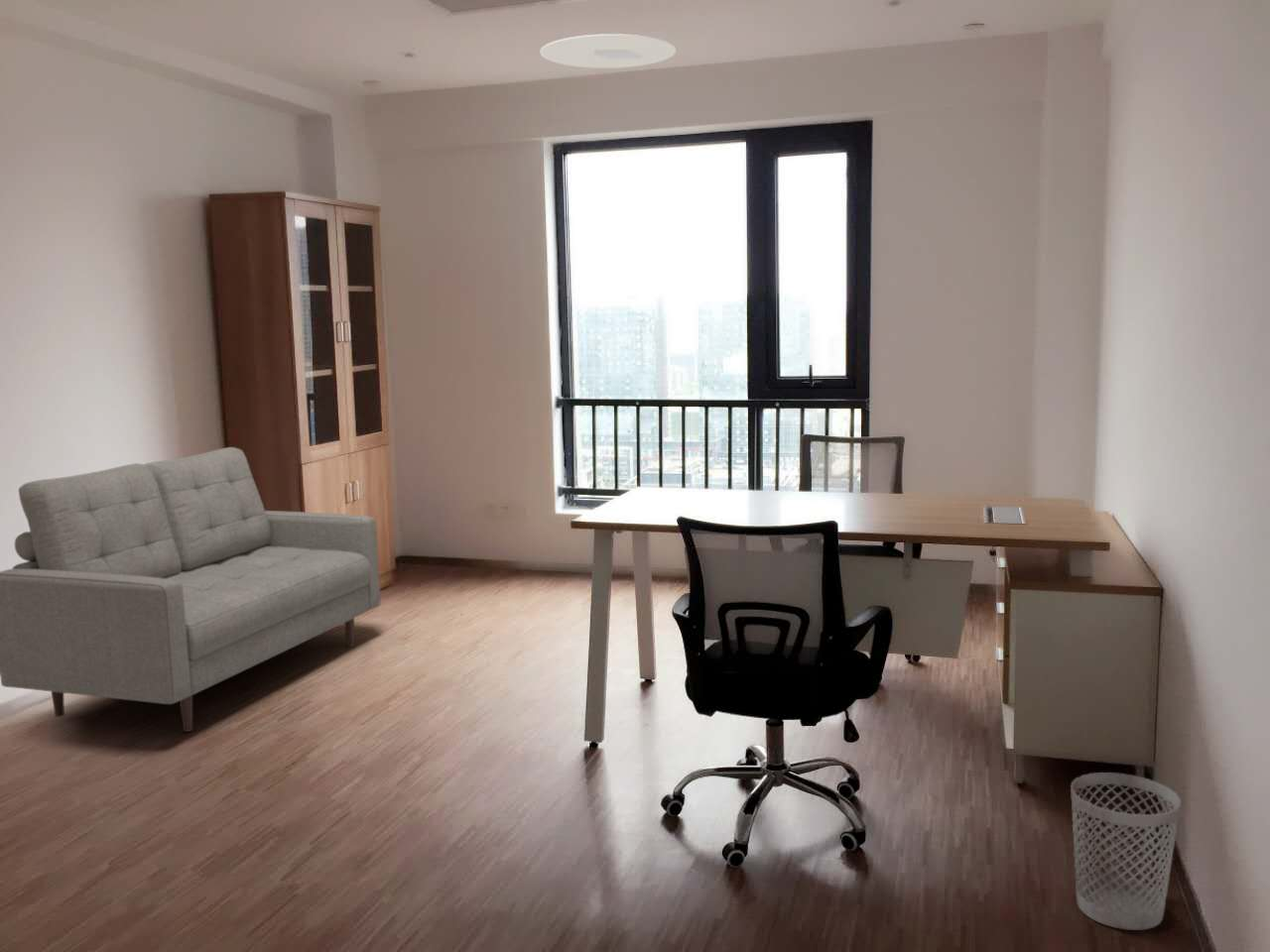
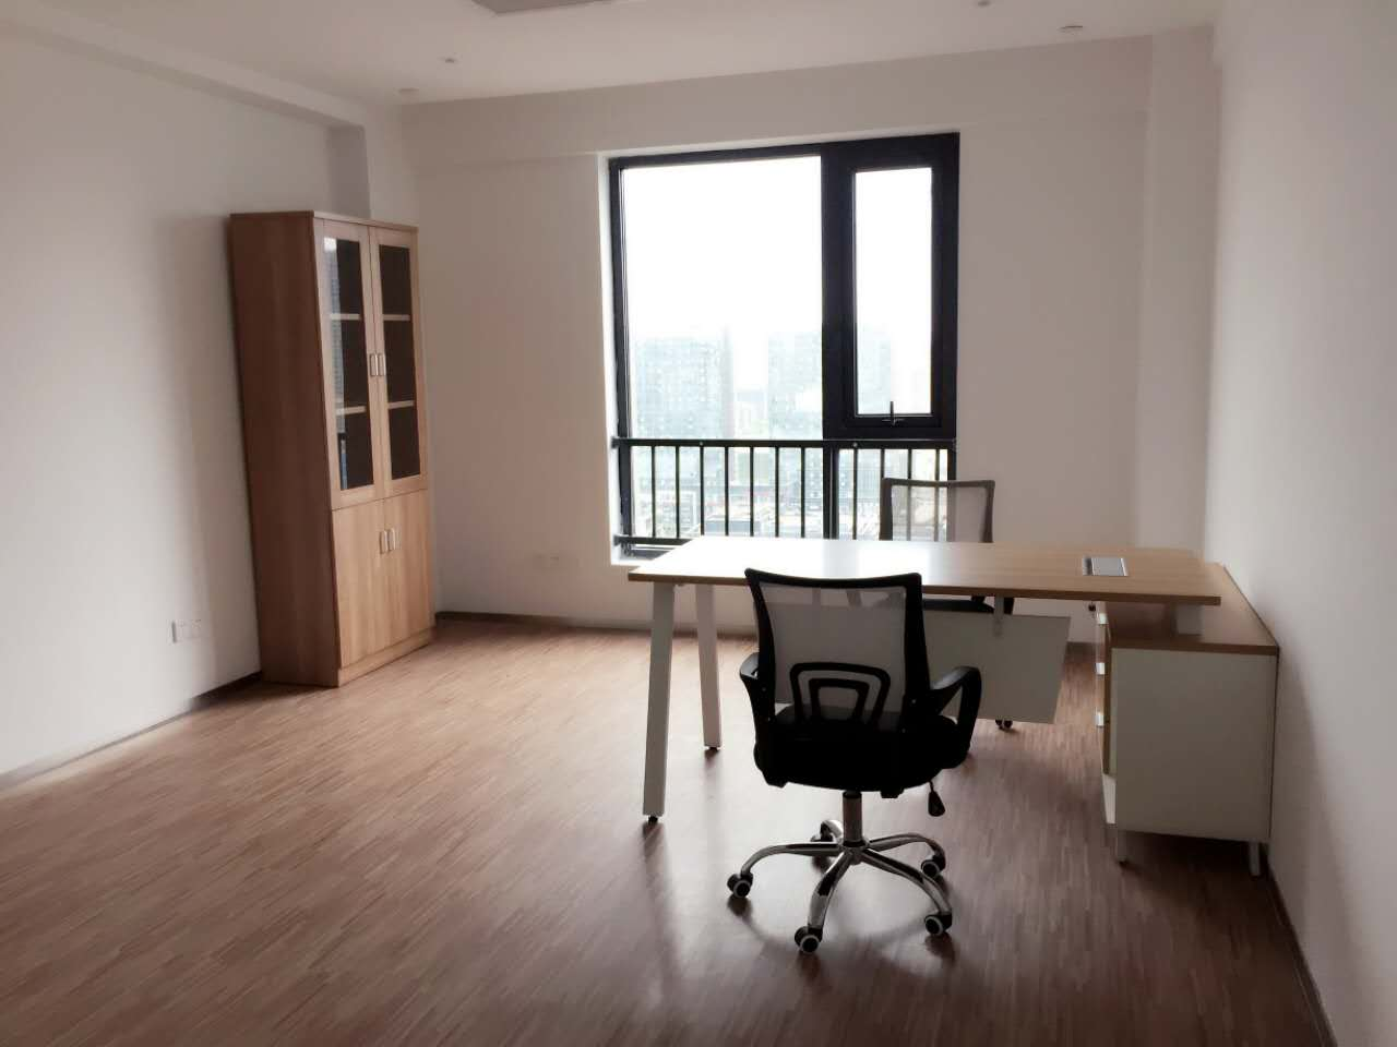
- wastebasket [1070,772,1182,931]
- sofa [0,446,381,733]
- ceiling light [539,33,677,69]
